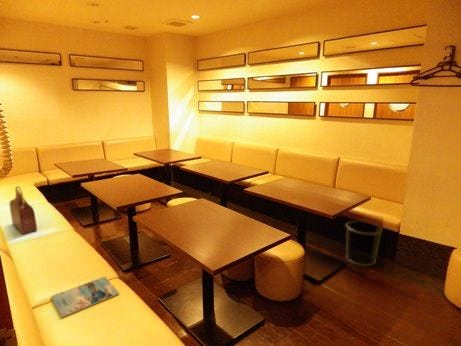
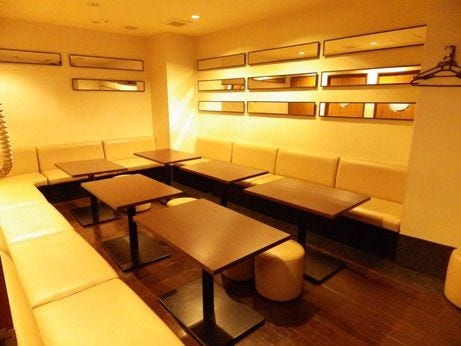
- magazine [50,276,120,319]
- handbag [8,185,38,235]
- waste bin [345,220,383,267]
